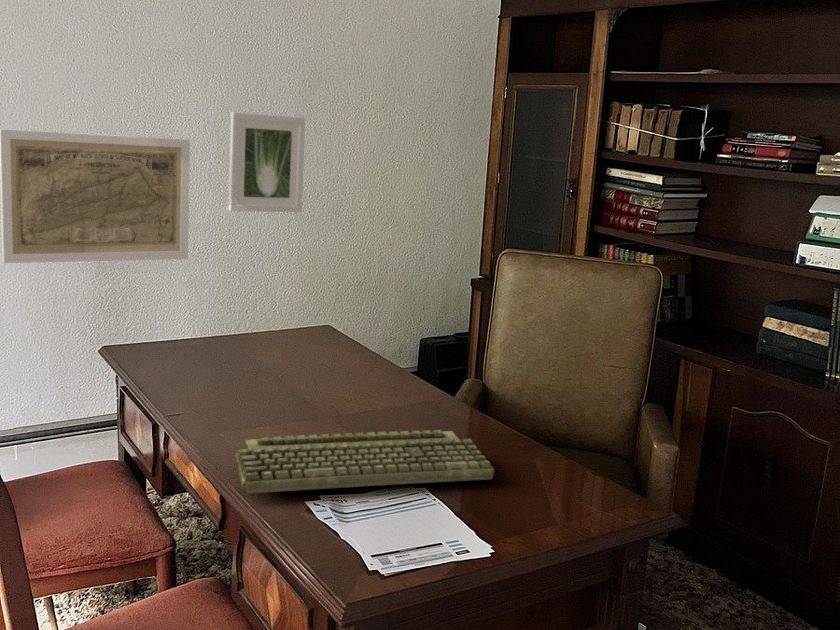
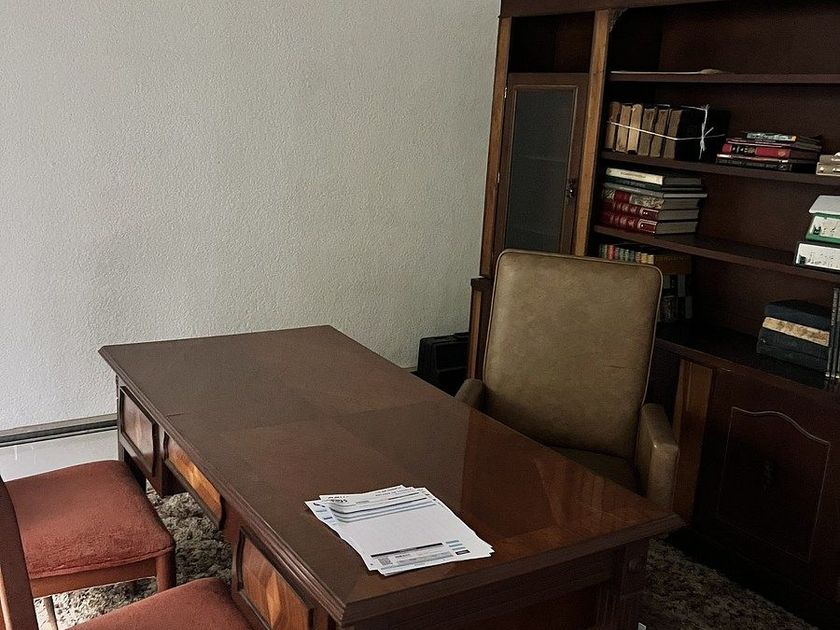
- map [0,128,191,264]
- computer keyboard [234,429,496,495]
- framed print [227,111,306,213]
